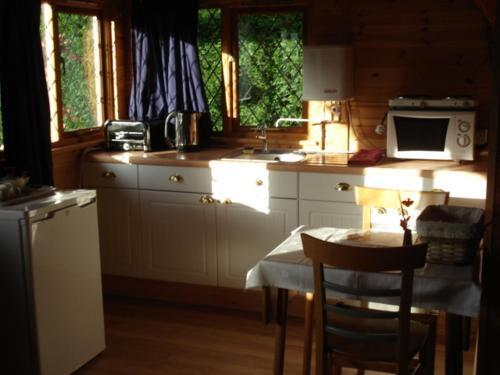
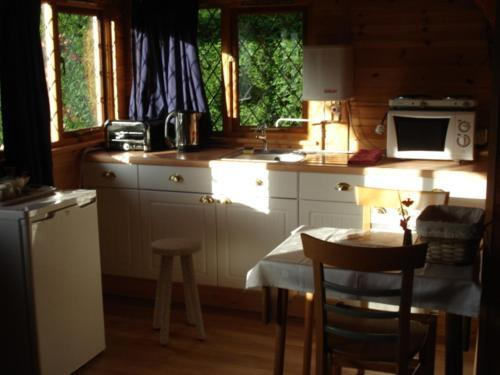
+ stool [149,237,206,345]
